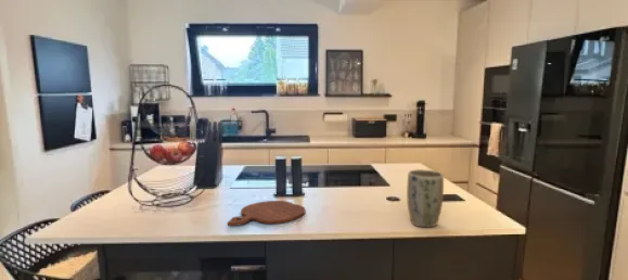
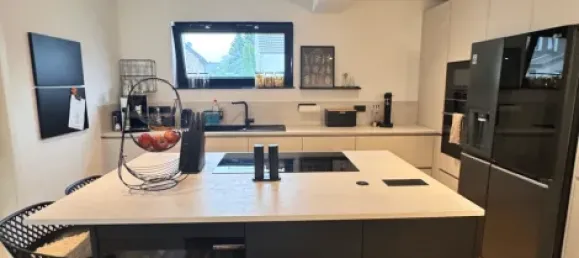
- plant pot [406,168,445,228]
- cutting board [227,200,306,227]
